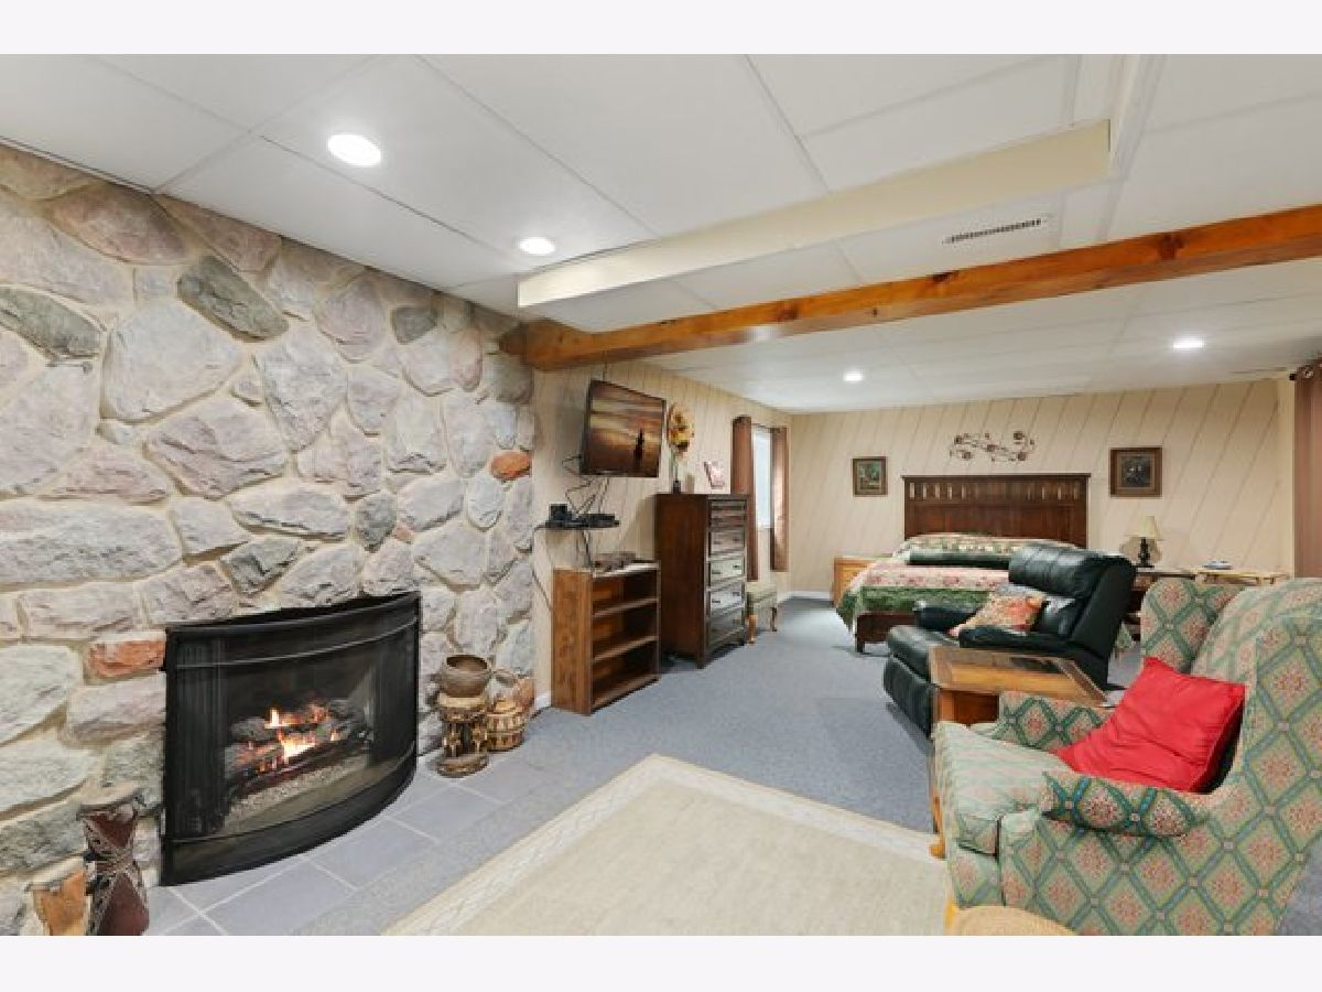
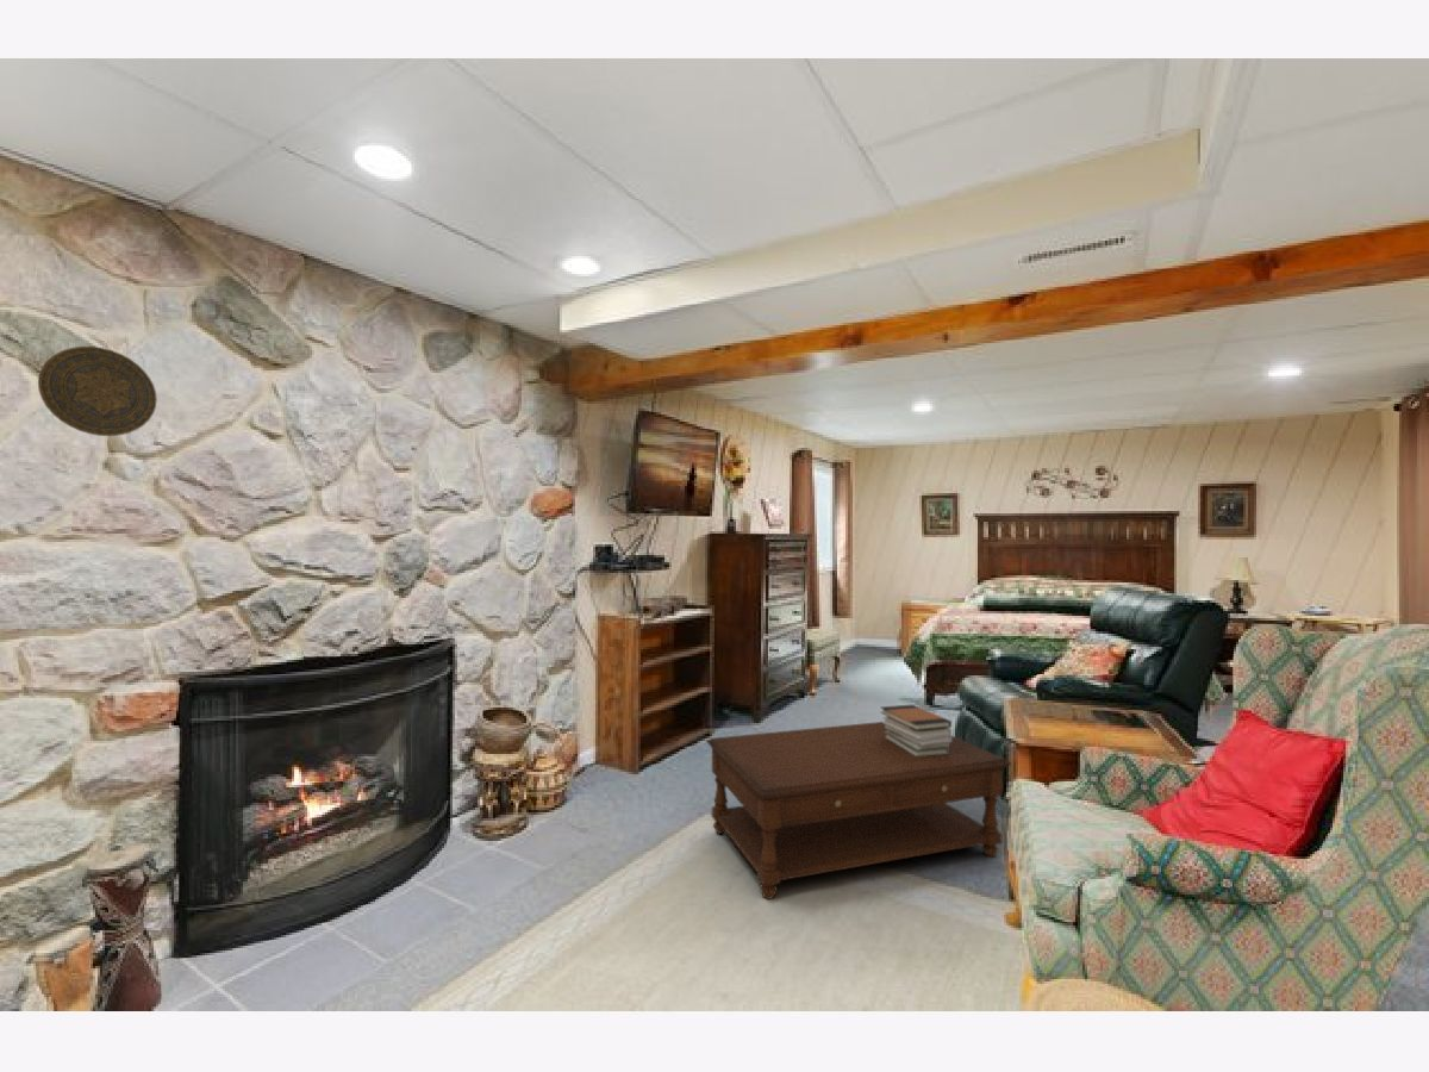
+ book stack [879,703,953,756]
+ decorative plate [37,345,158,437]
+ coffee table [705,721,1012,900]
